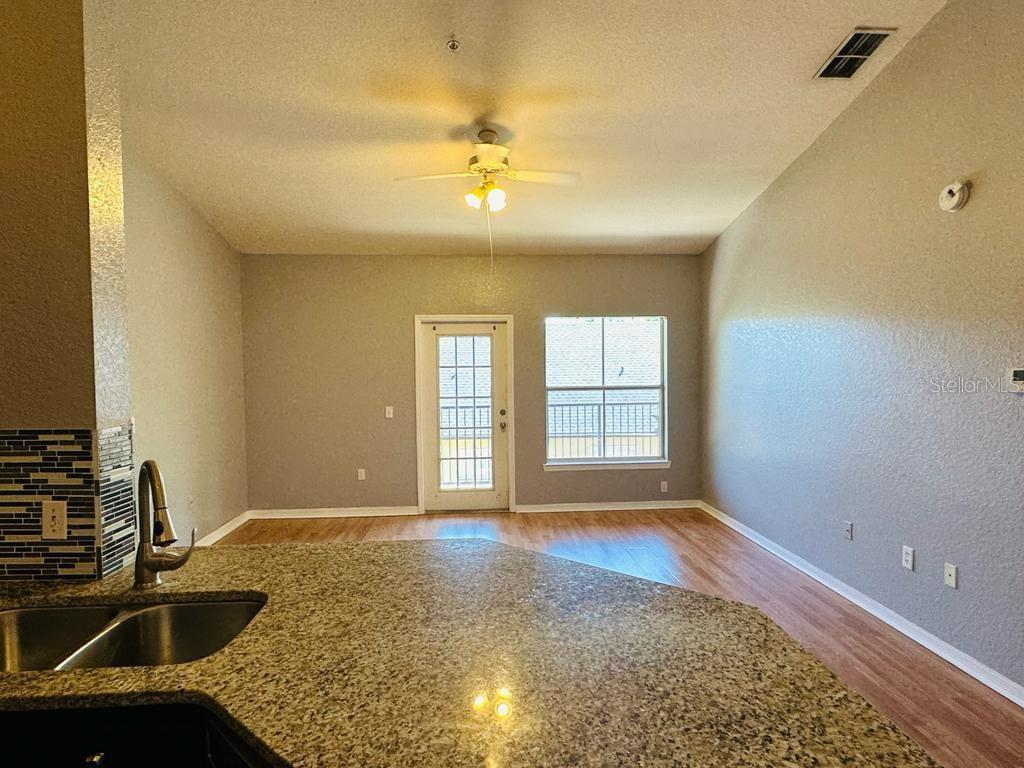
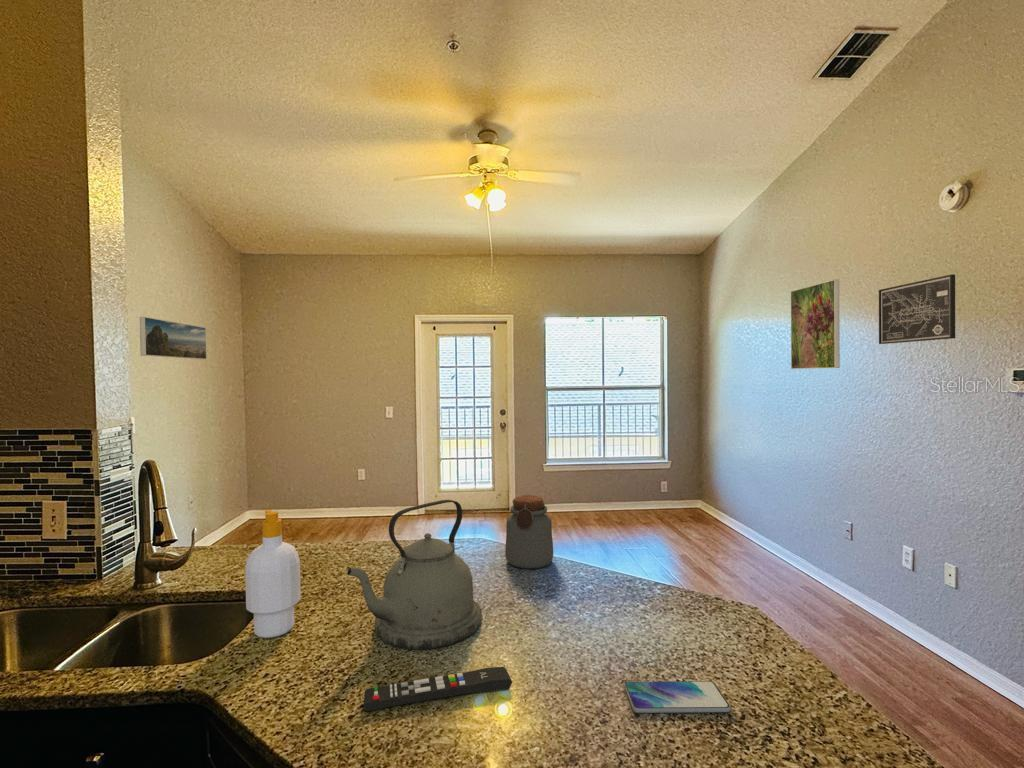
+ wall art [878,273,956,345]
+ kettle [346,499,483,651]
+ jar [504,494,554,570]
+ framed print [790,278,841,370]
+ smartphone [623,680,732,714]
+ remote control [363,666,513,712]
+ soap bottle [244,509,302,639]
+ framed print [139,316,207,360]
